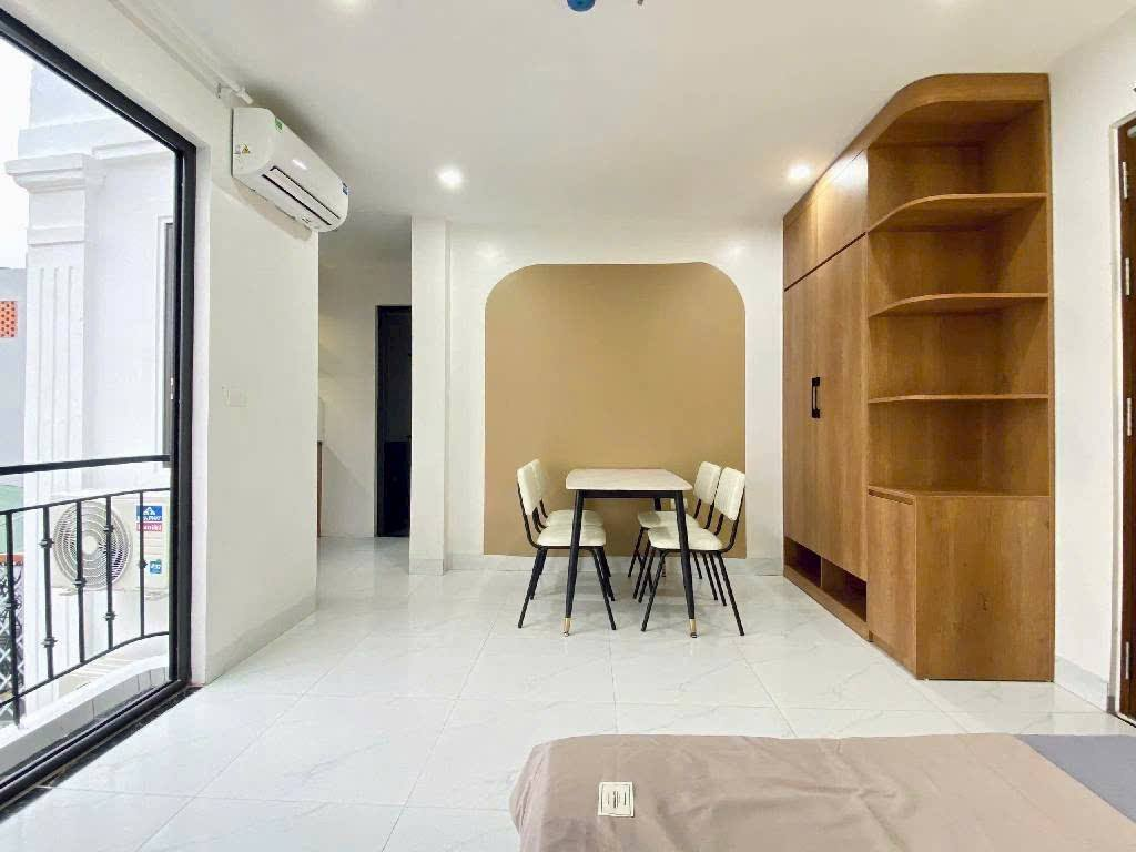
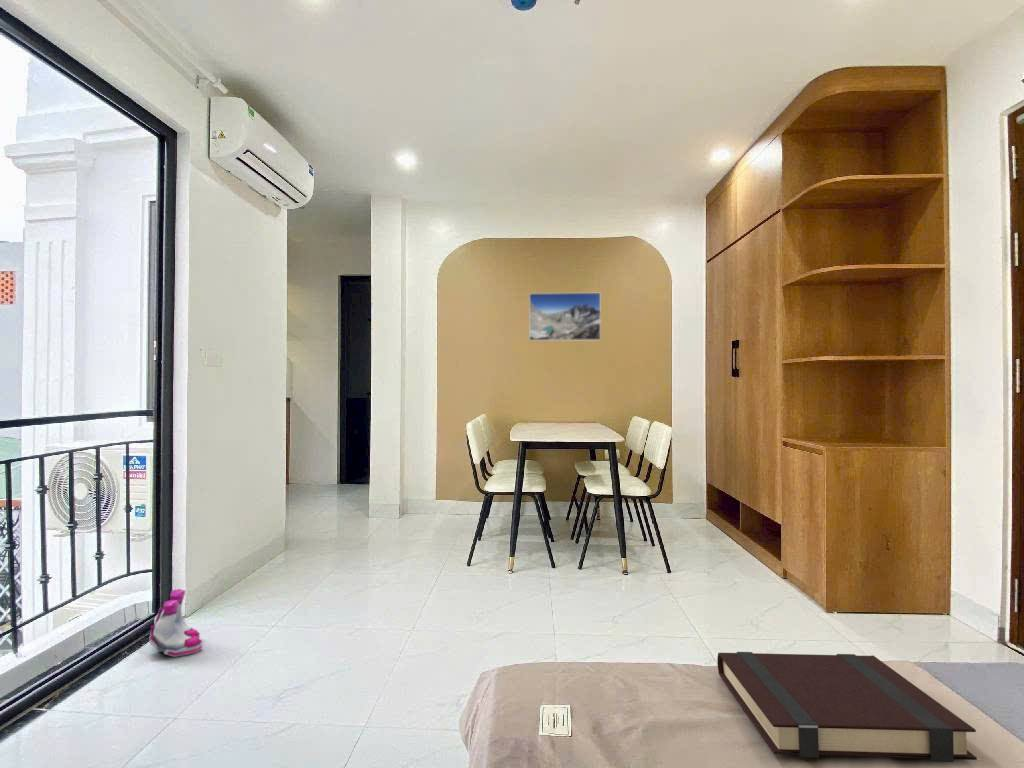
+ boots [148,588,203,658]
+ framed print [528,292,602,342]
+ book [716,651,978,763]
